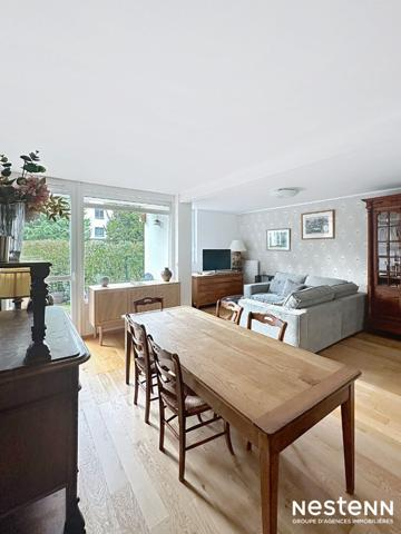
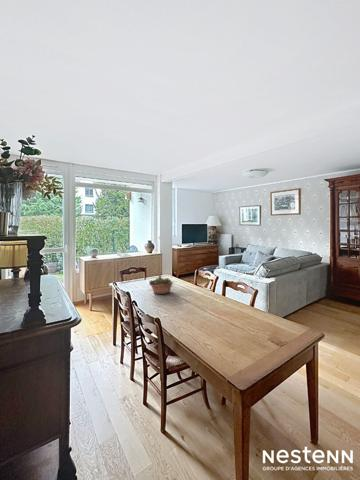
+ succulent planter [148,272,174,295]
